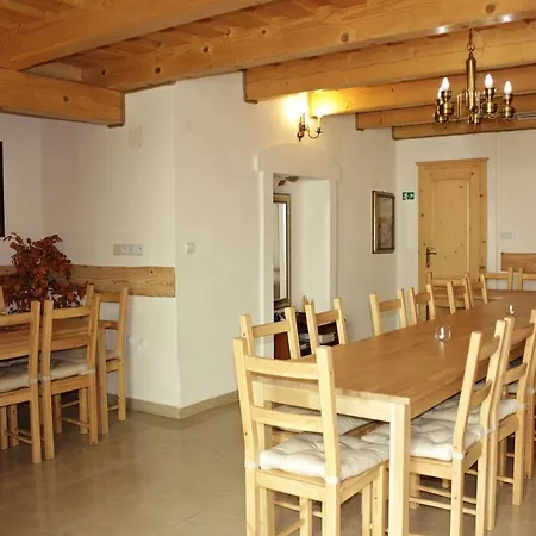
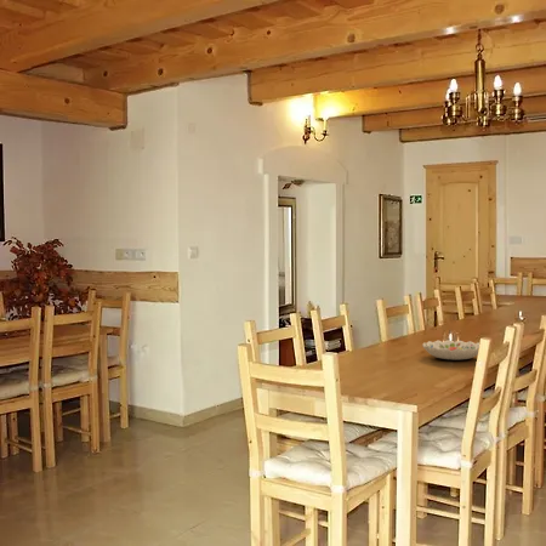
+ decorative bowl [421,339,480,360]
